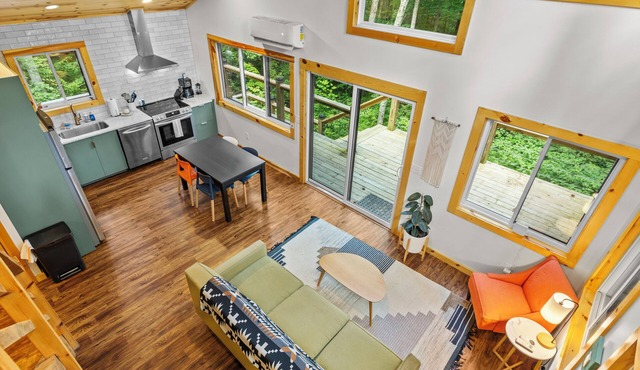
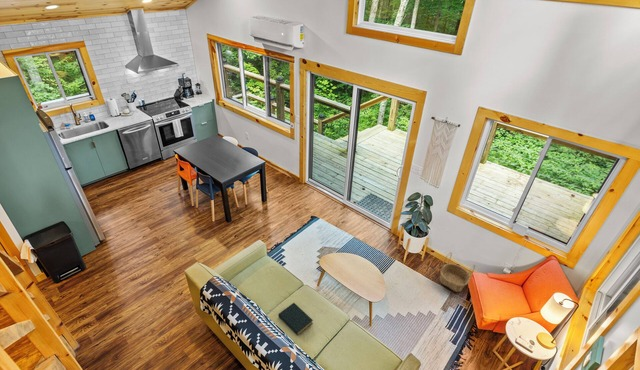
+ hardback book [277,302,314,336]
+ basket [439,251,476,293]
